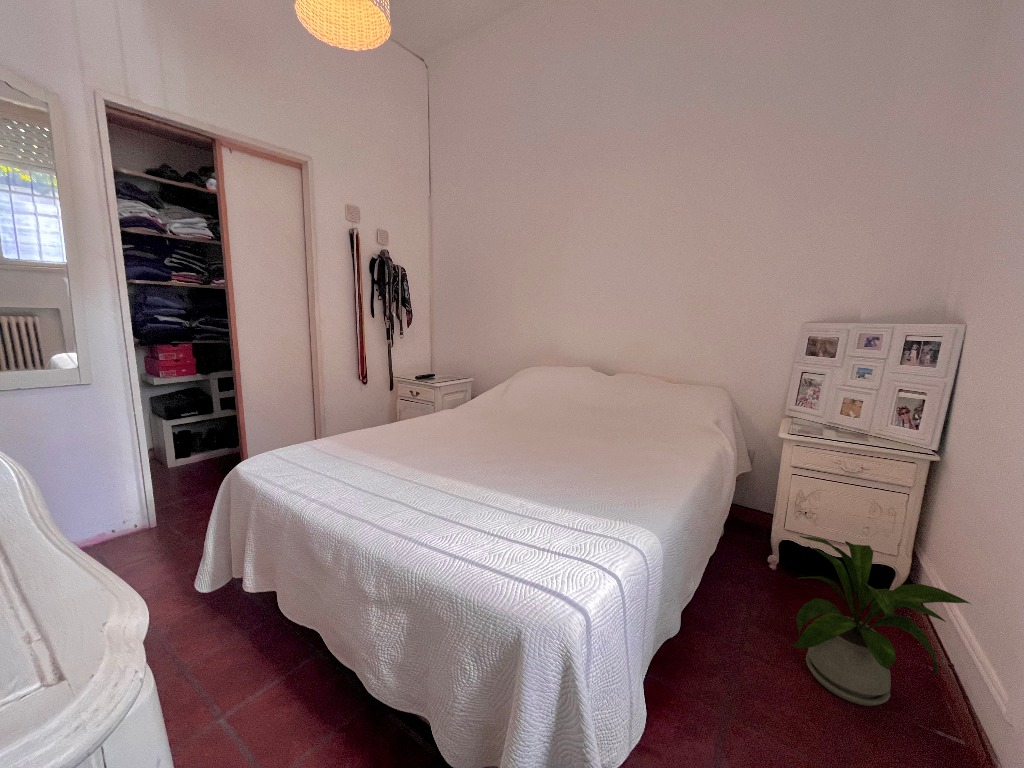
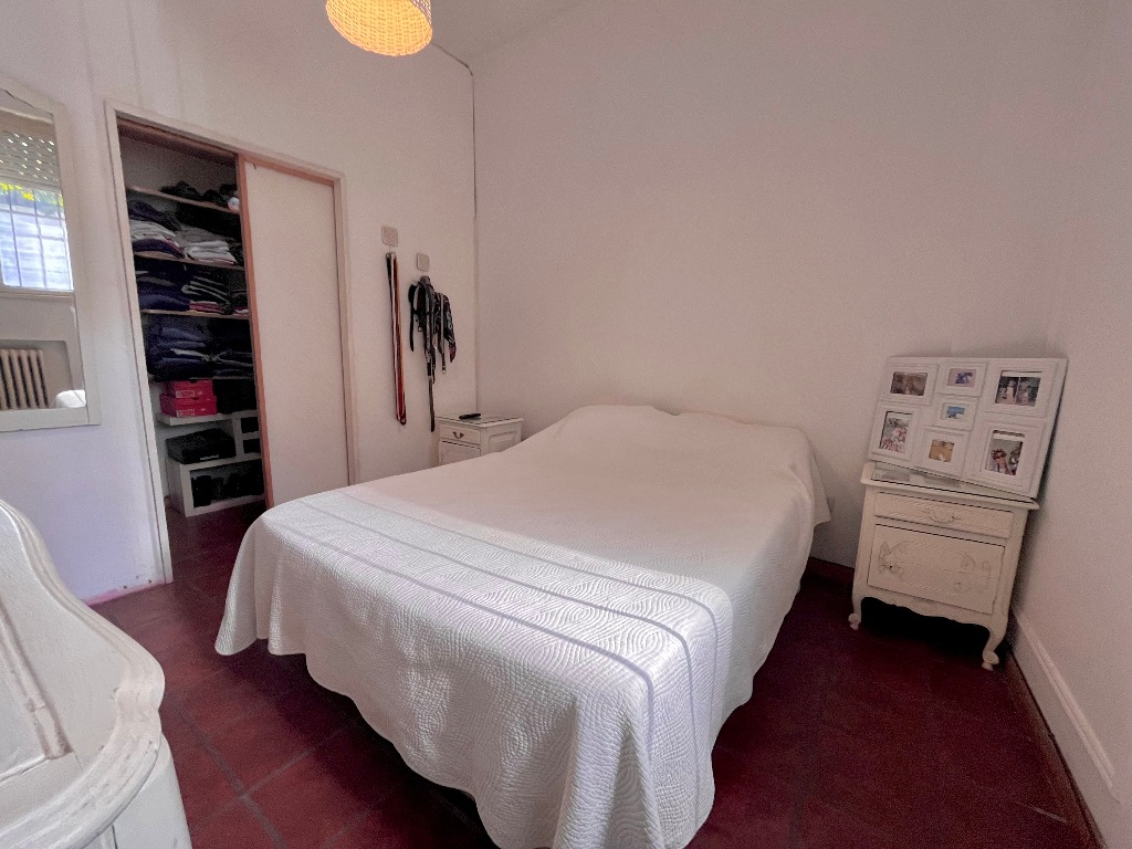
- house plant [792,535,972,707]
